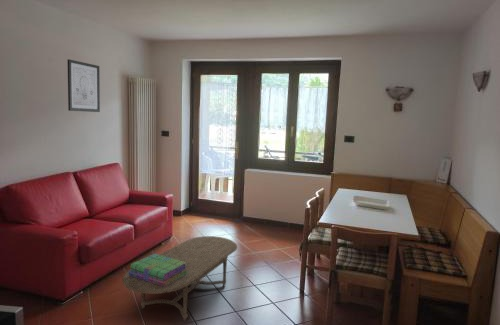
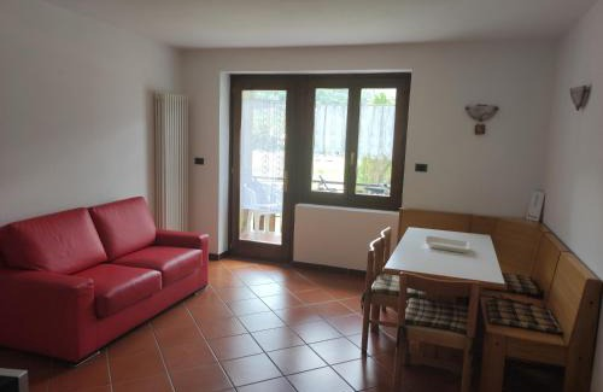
- stack of books [128,253,188,287]
- coffee table [121,235,238,322]
- wall art [66,58,101,113]
